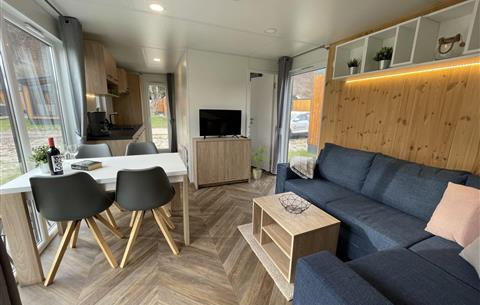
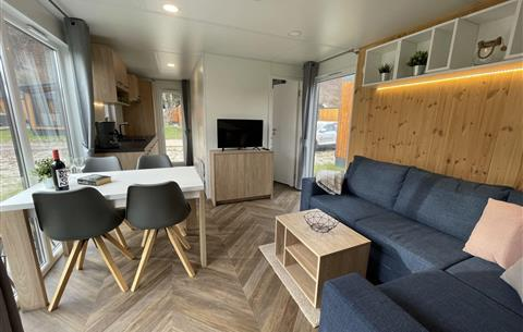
- house plant [250,146,269,180]
